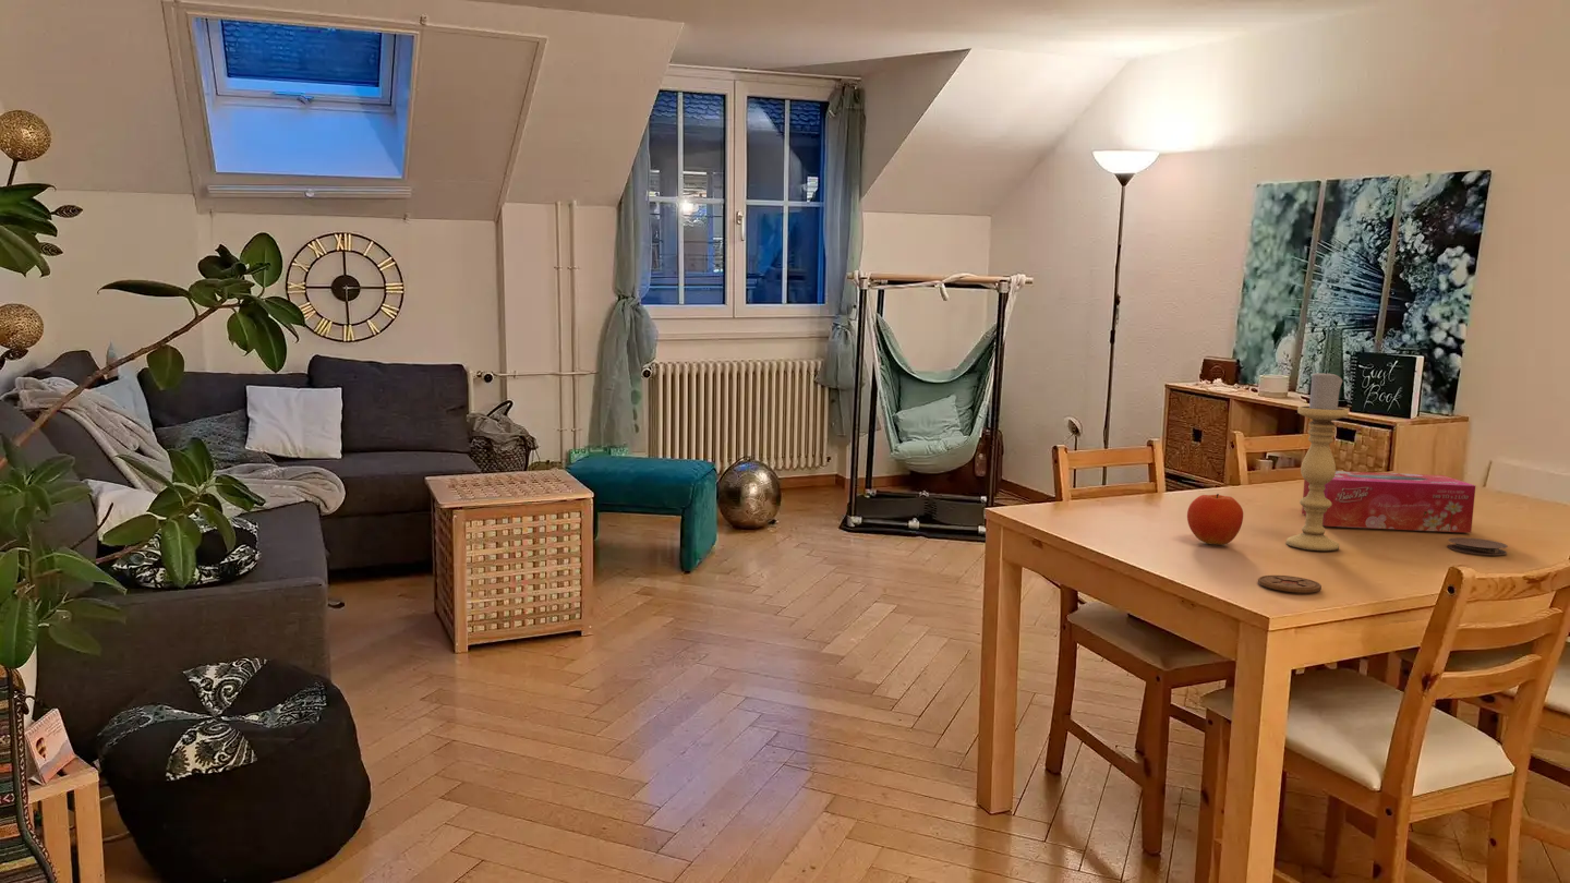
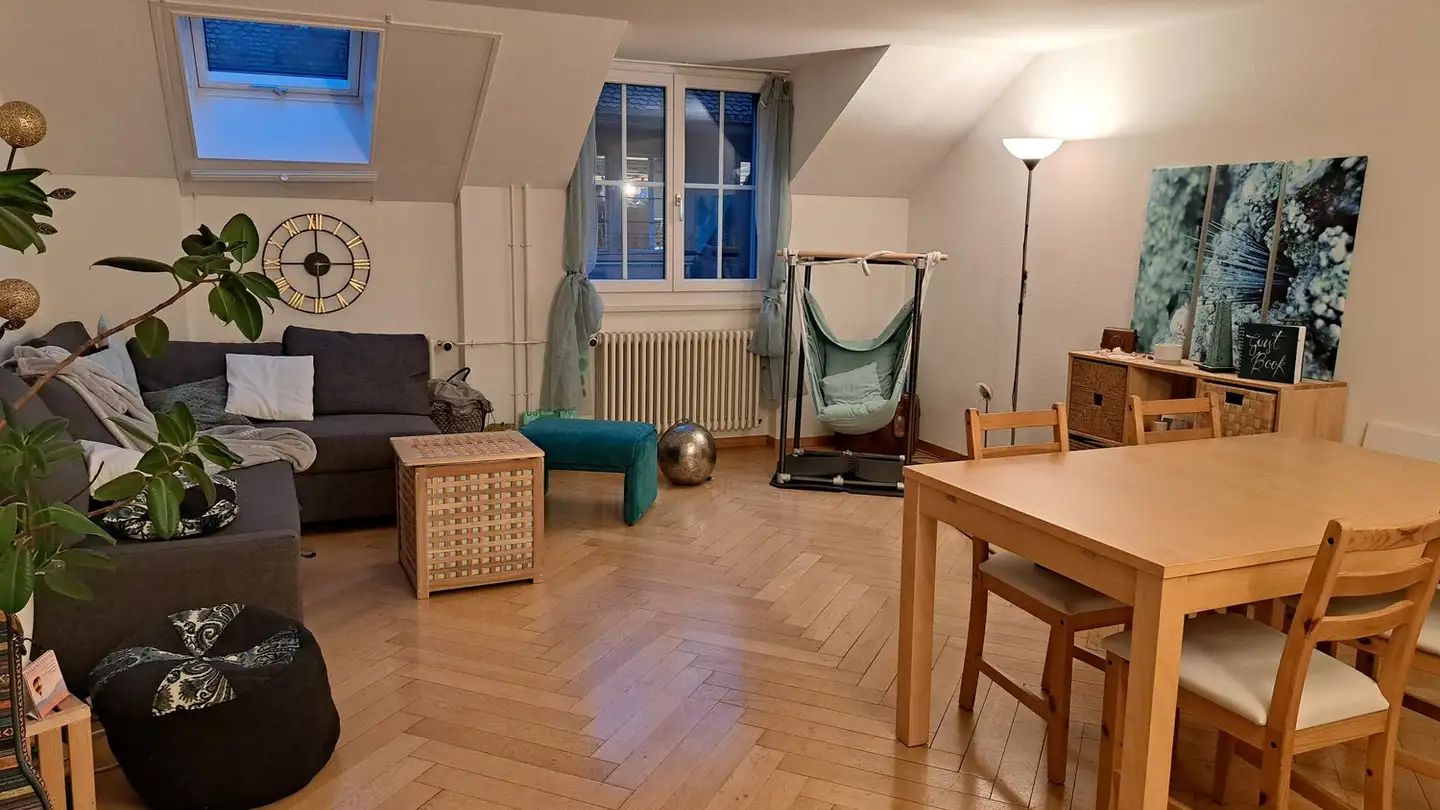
- coaster [1257,574,1323,594]
- coaster [1447,536,1508,556]
- fruit [1186,493,1244,546]
- tissue box [1301,470,1476,534]
- candle holder [1285,368,1350,552]
